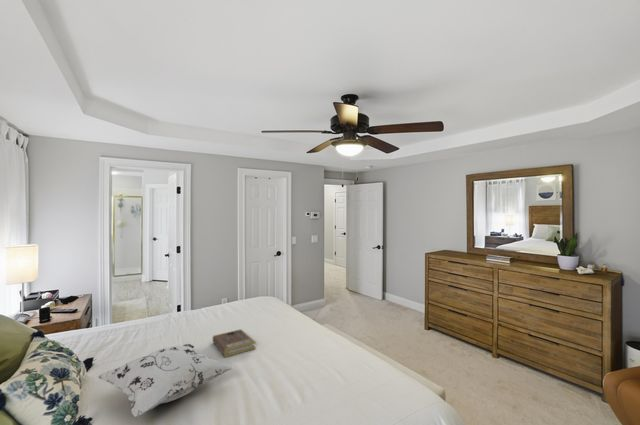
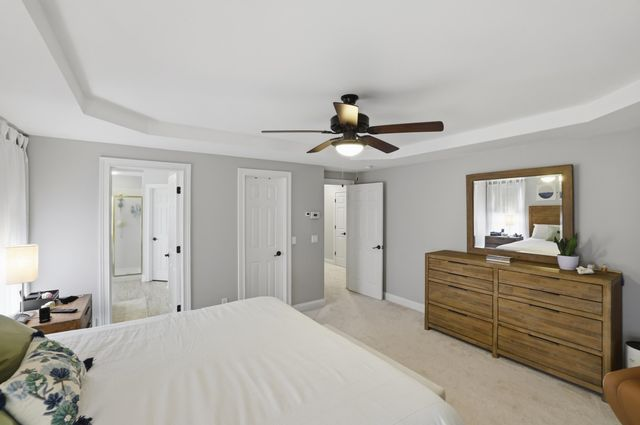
- book [212,328,256,358]
- decorative pillow [96,343,235,418]
